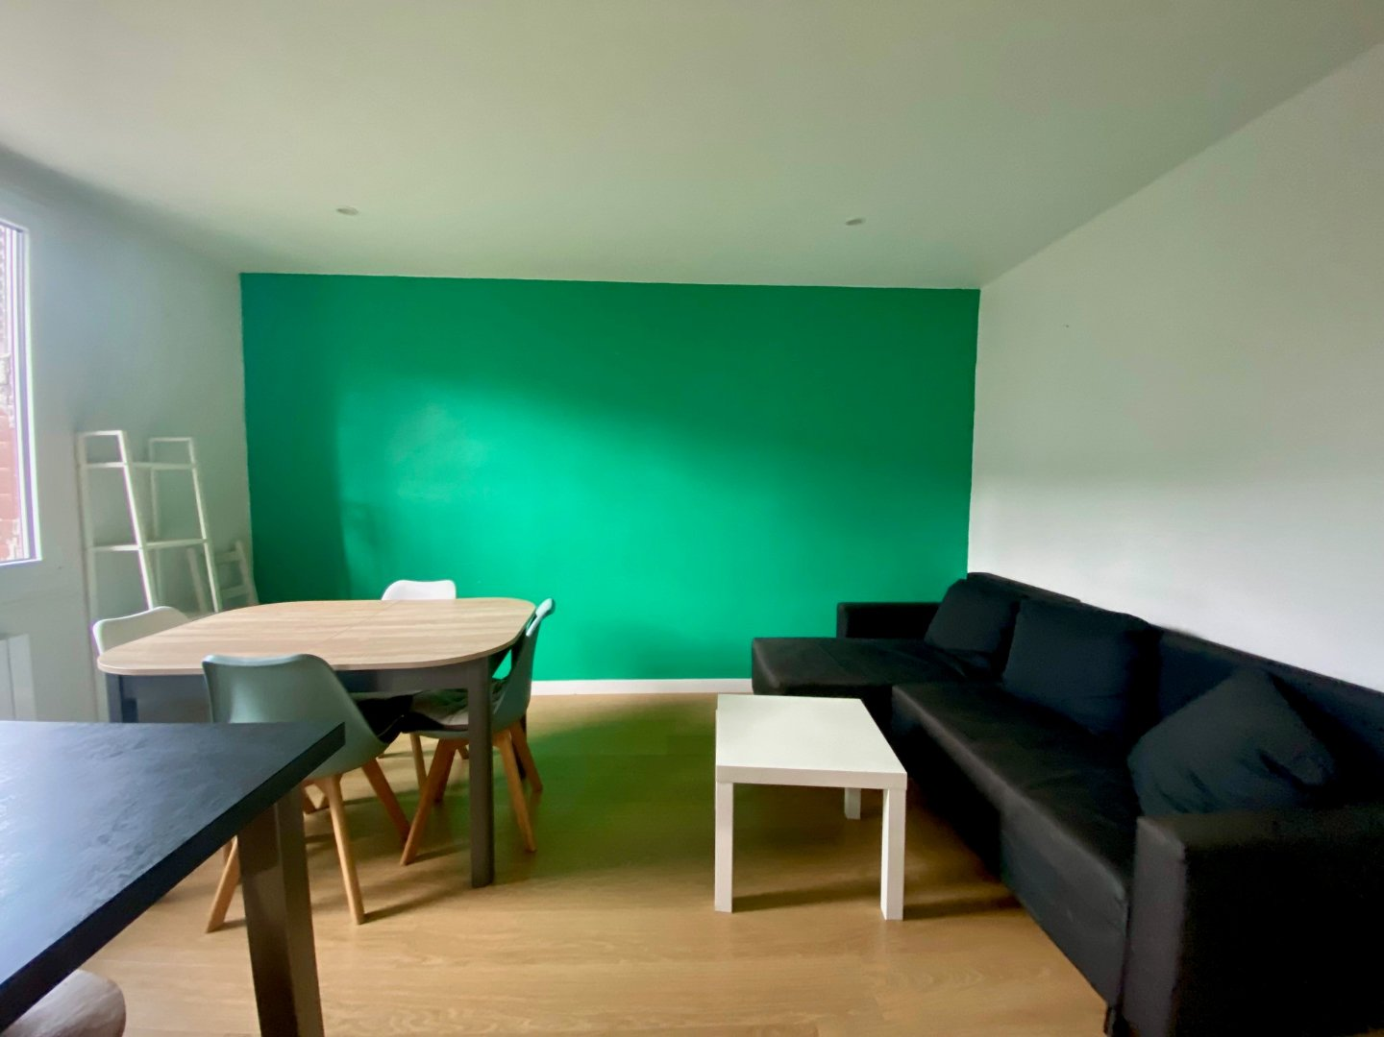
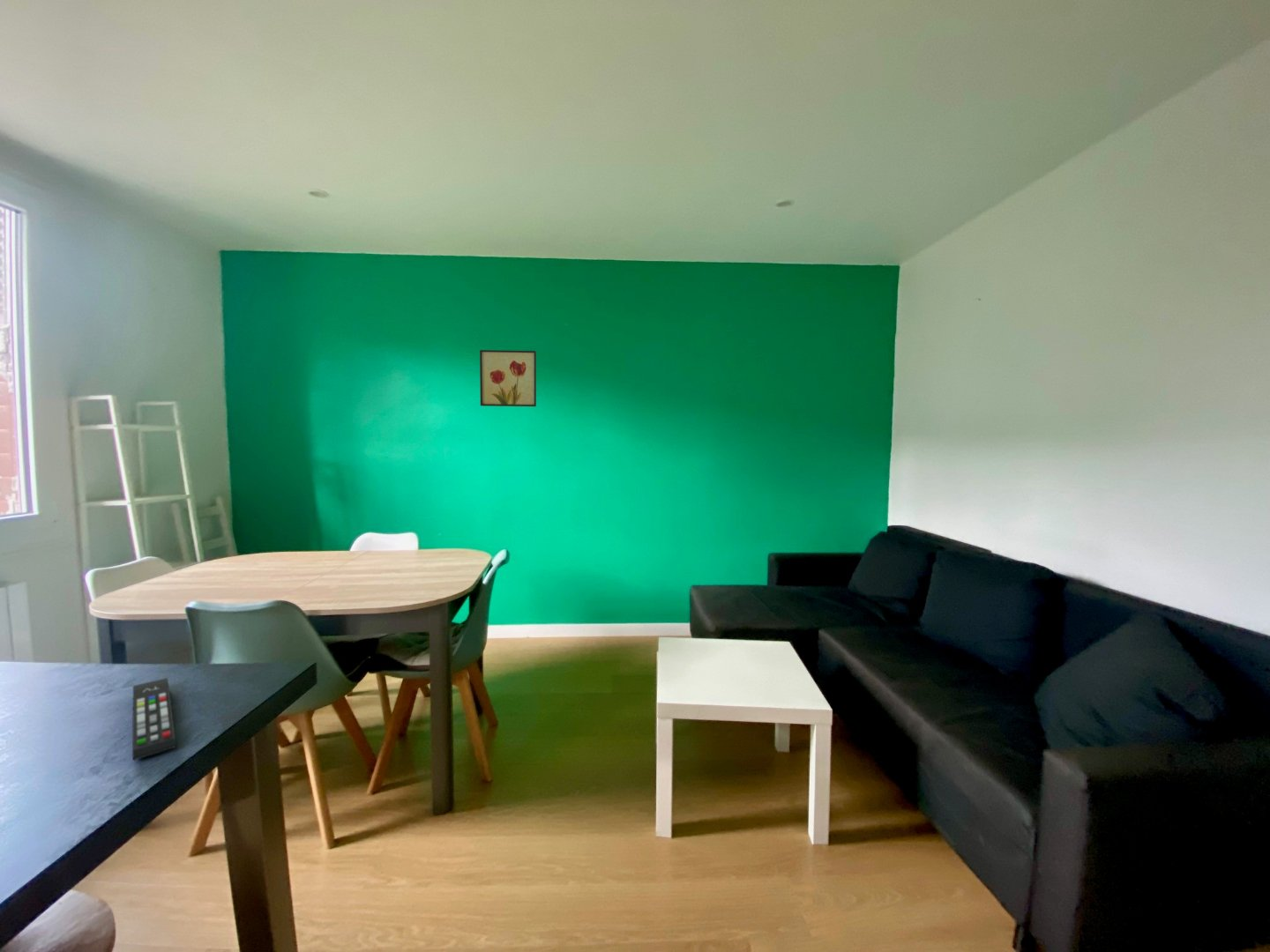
+ wall art [479,349,537,407]
+ remote control [131,677,176,762]
